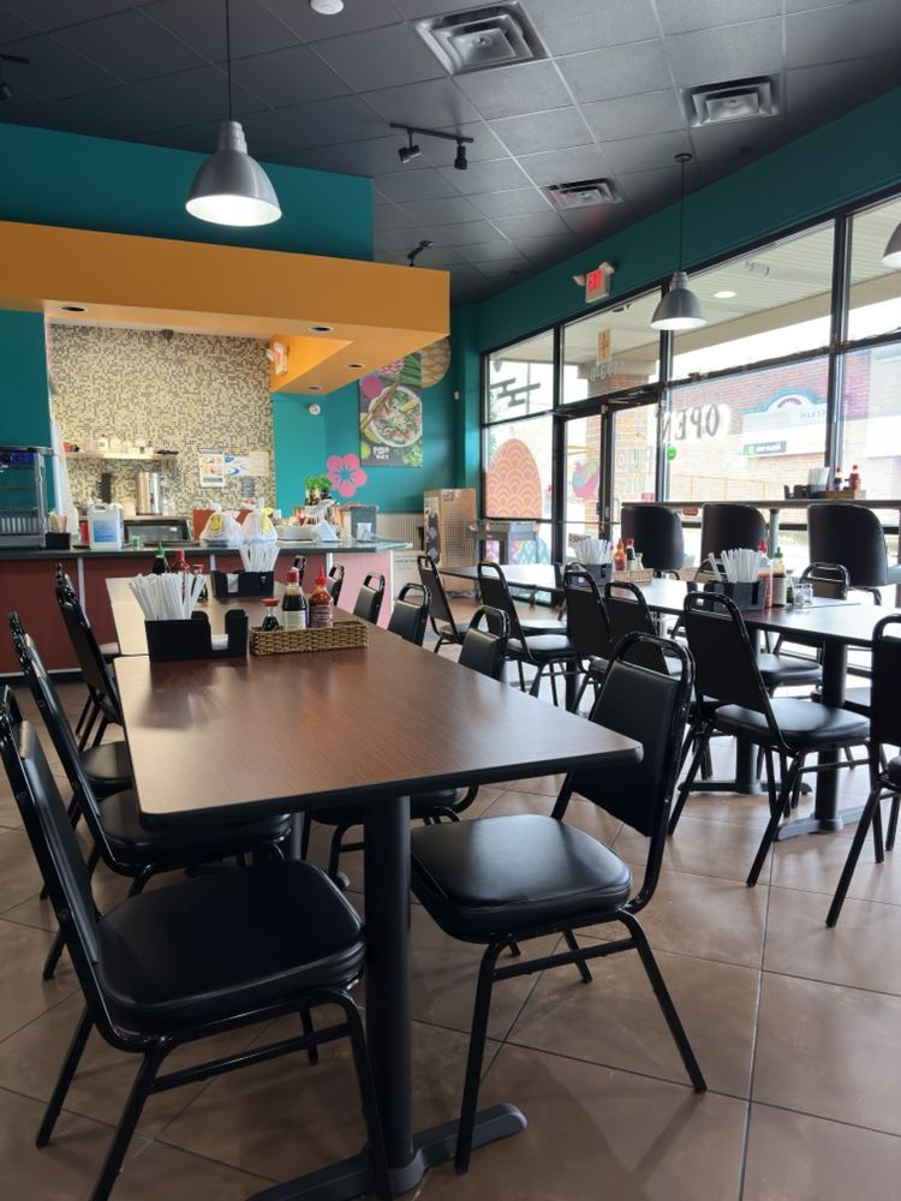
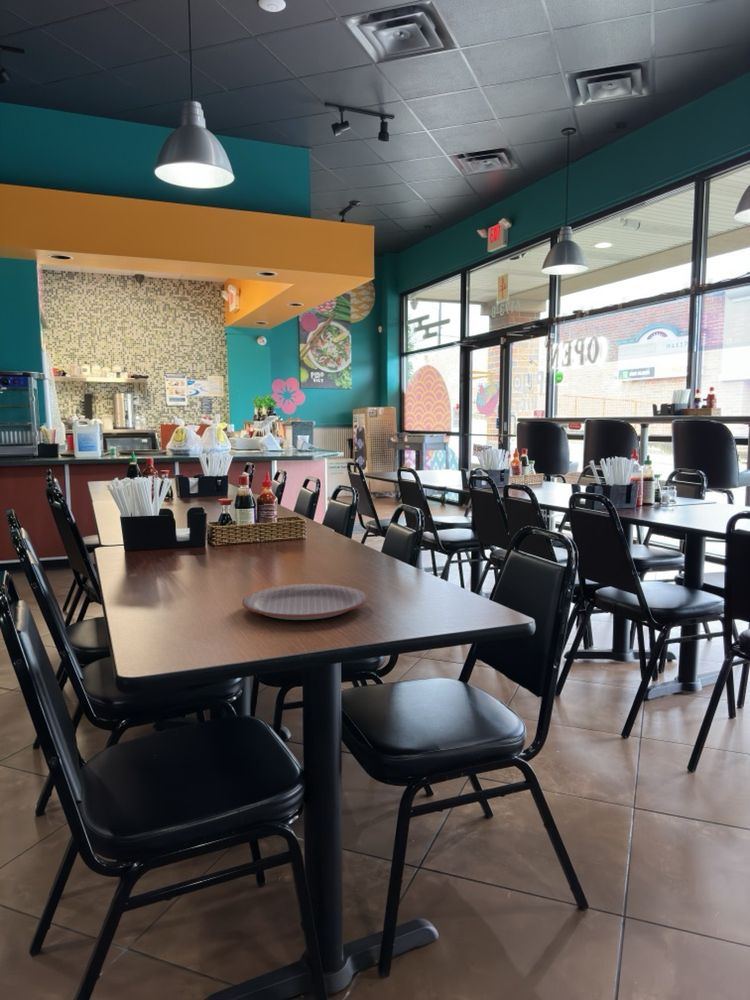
+ plate [241,583,368,621]
